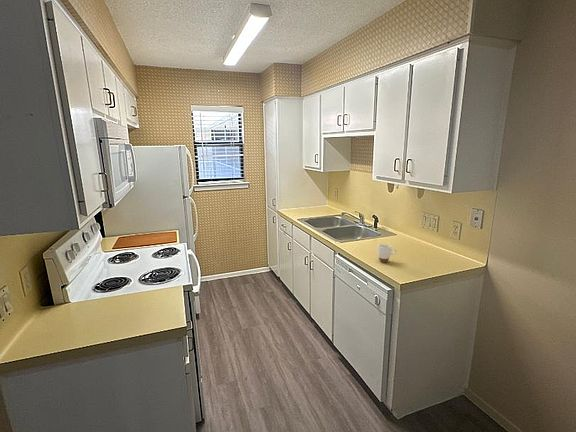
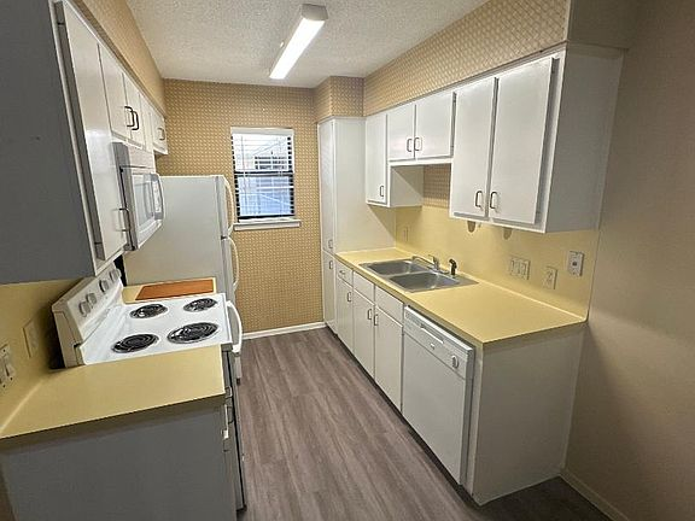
- mug [377,243,397,263]
